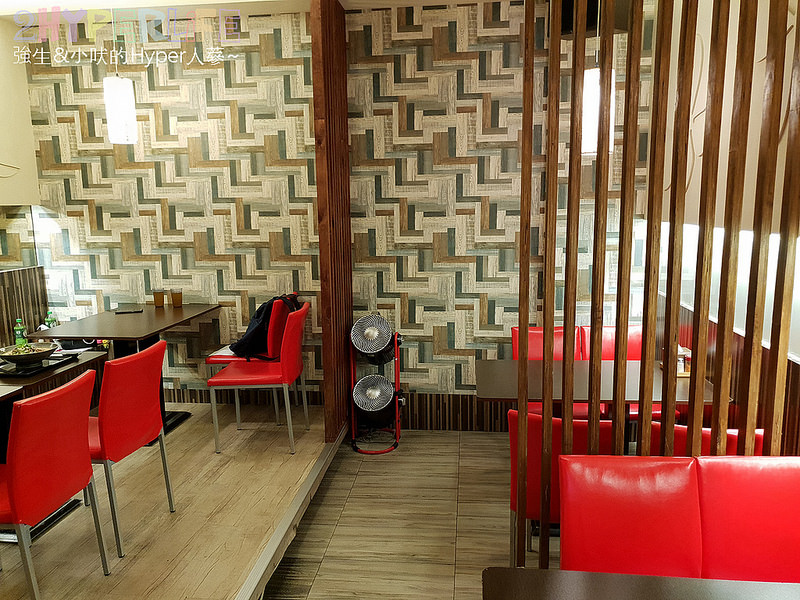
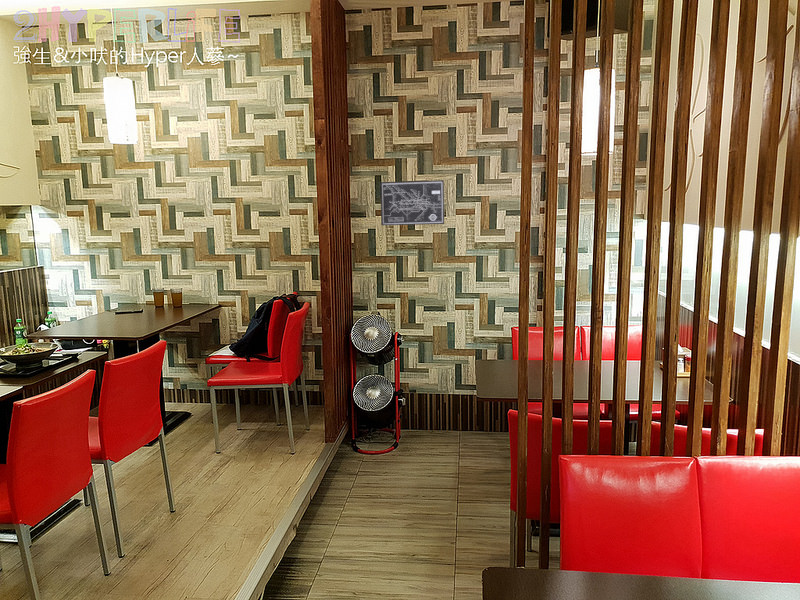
+ wall art [379,179,445,226]
